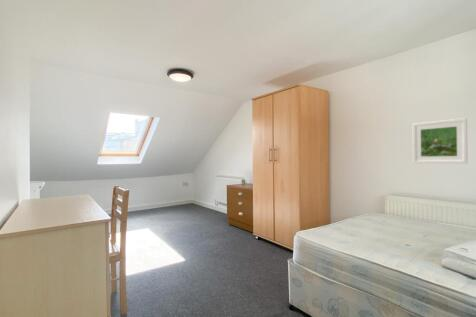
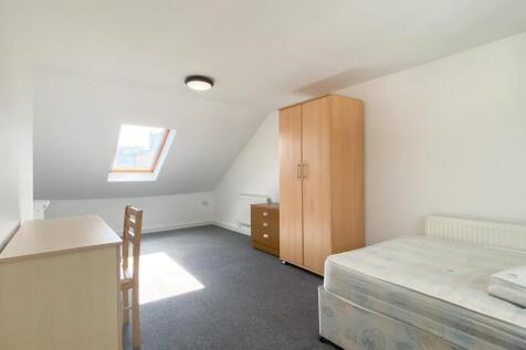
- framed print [411,117,469,164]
